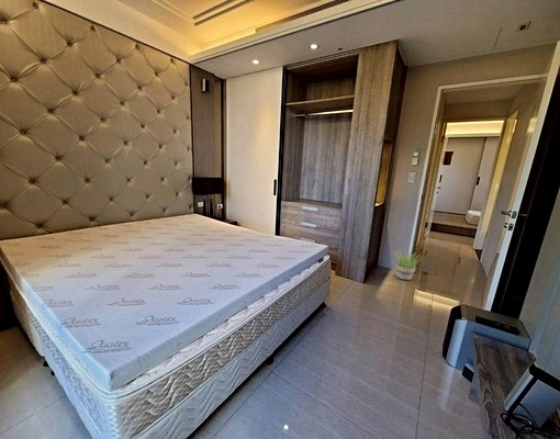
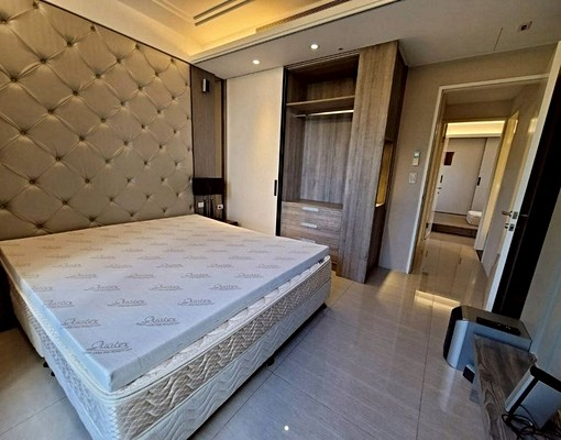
- potted plant [391,249,425,281]
